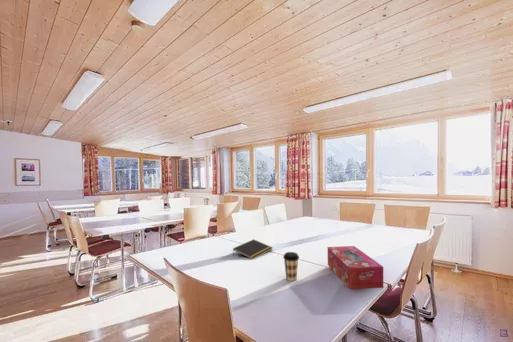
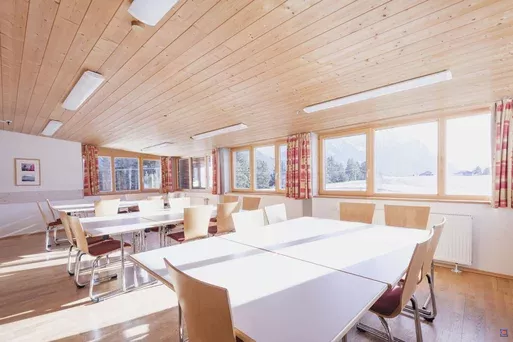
- coffee cup [282,251,300,282]
- notepad [232,238,274,260]
- tissue box [327,245,384,290]
